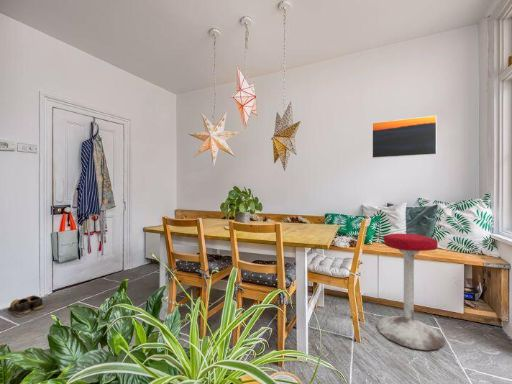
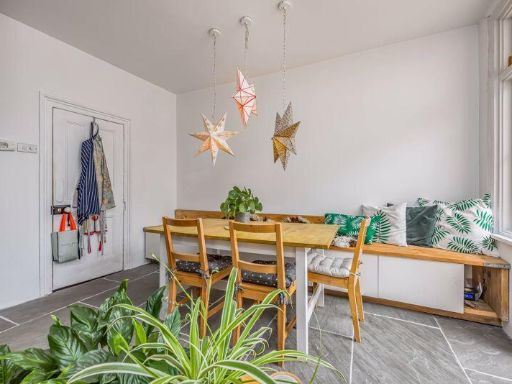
- shoes [3,295,50,318]
- stool [375,233,445,351]
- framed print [371,115,437,159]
